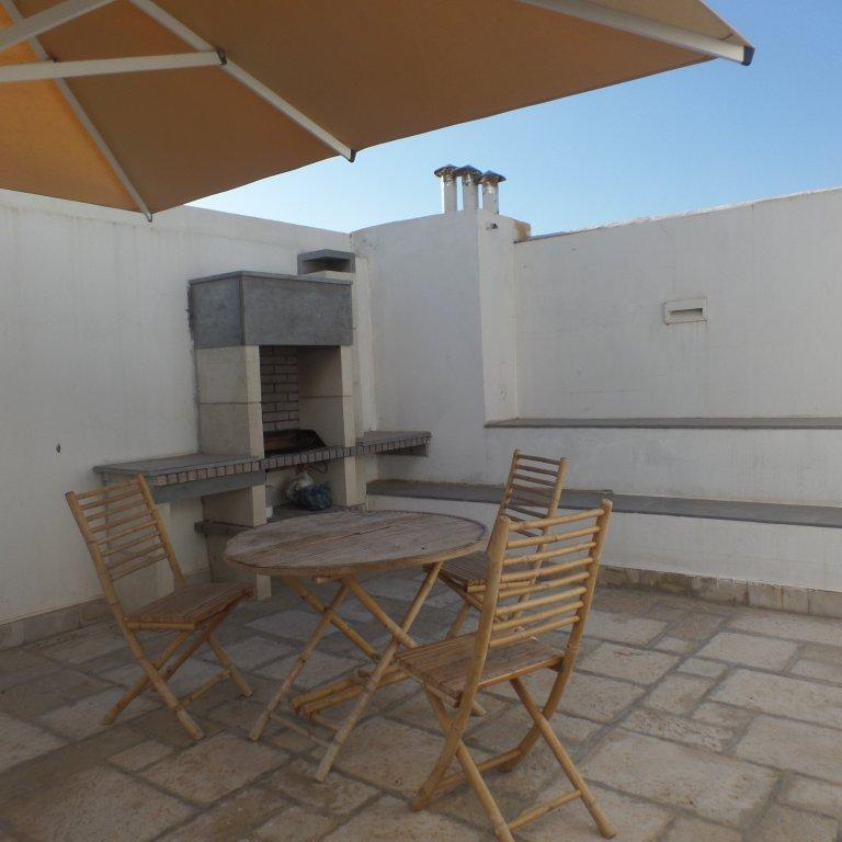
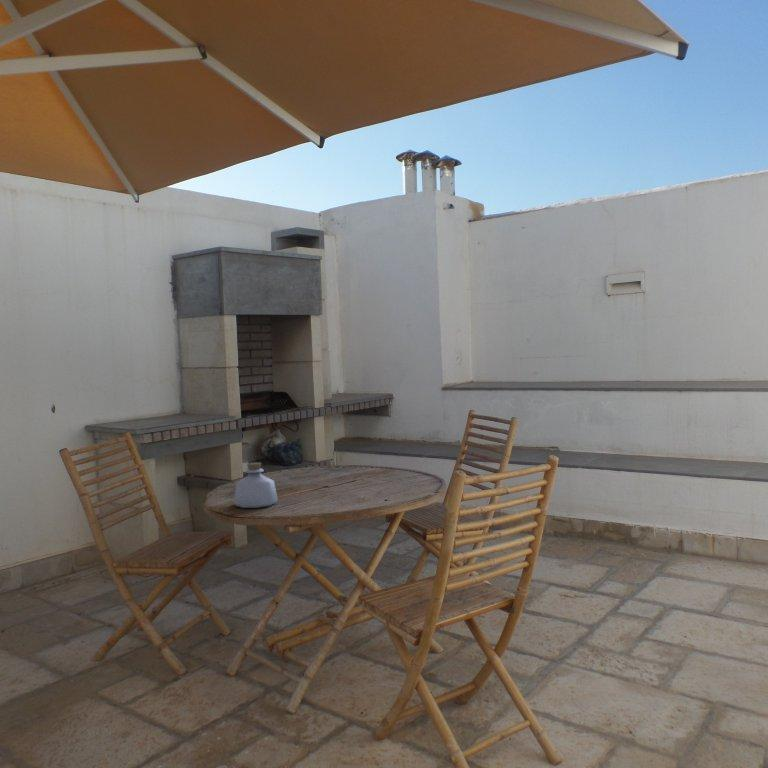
+ bottle [233,462,279,509]
